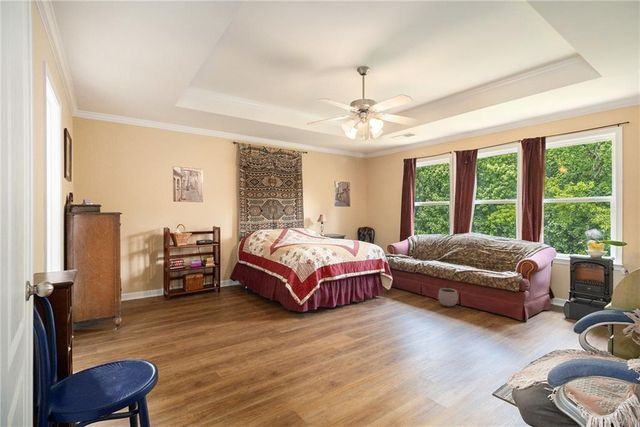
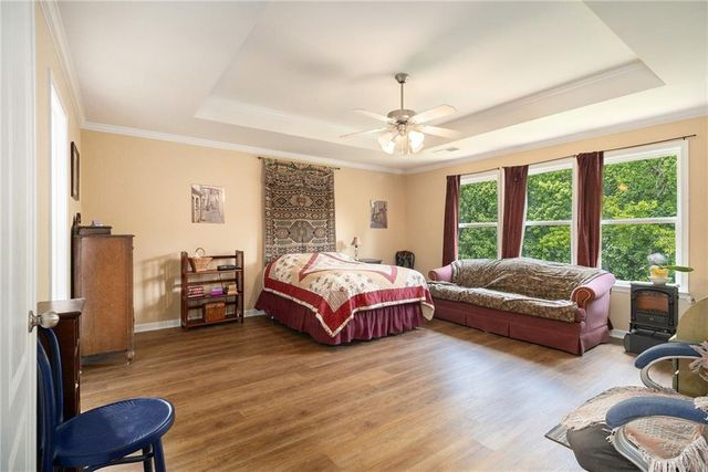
- plant pot [437,282,459,307]
